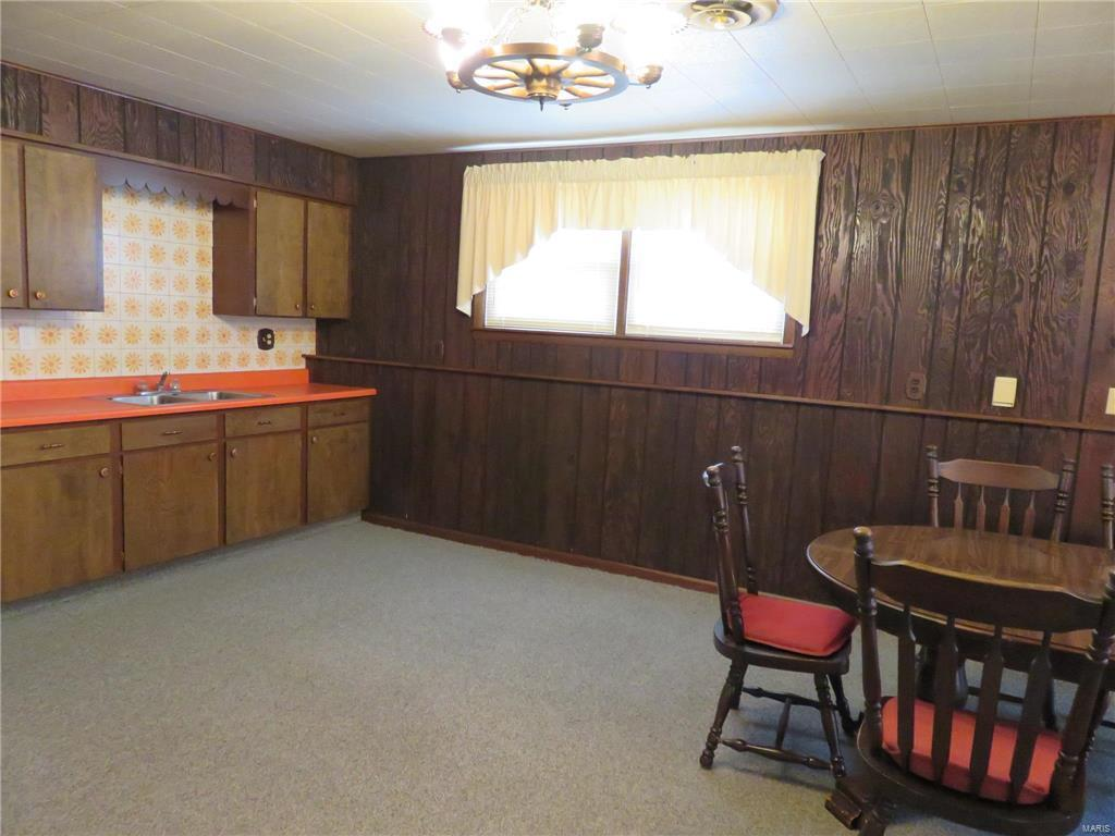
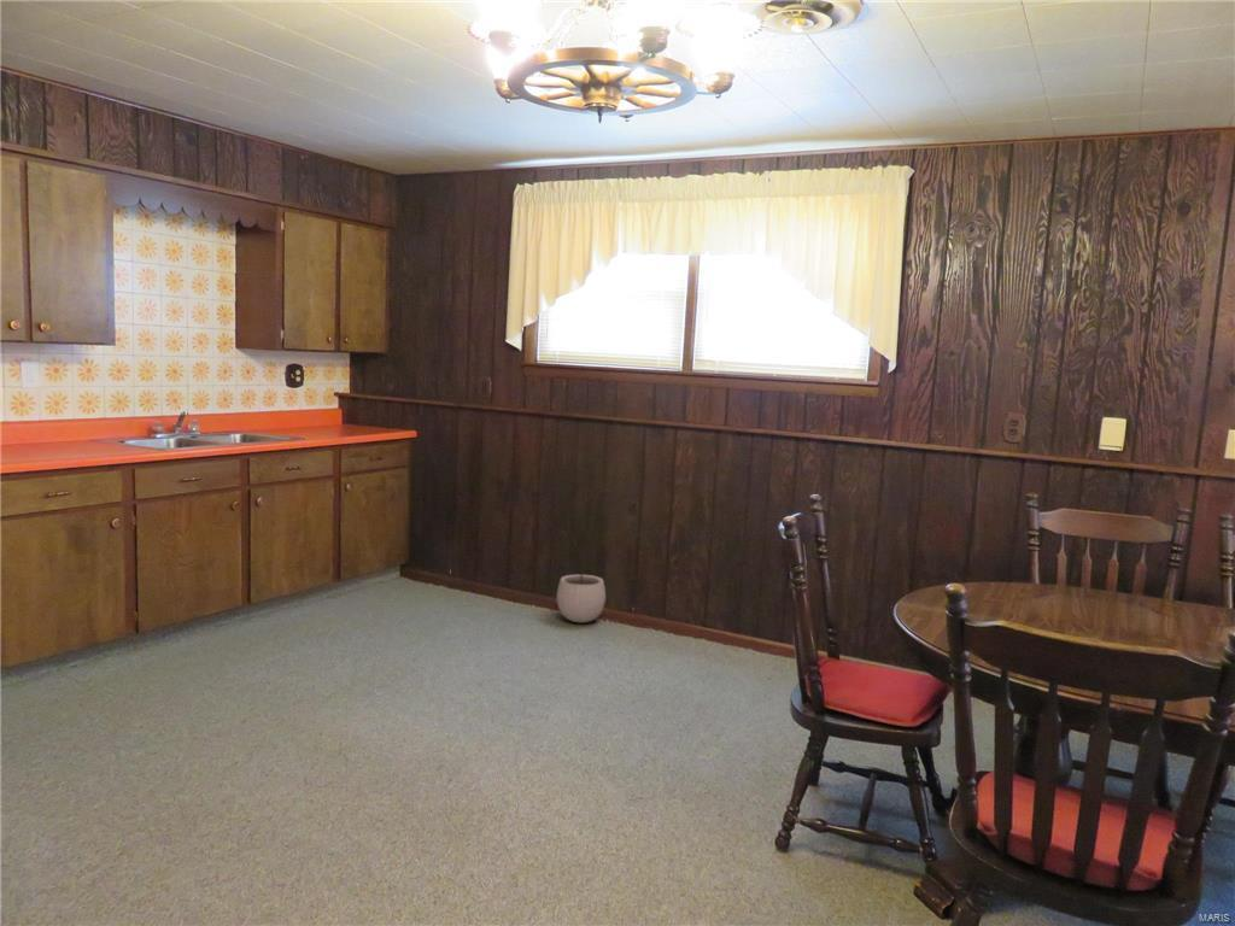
+ plant pot [556,561,607,623]
